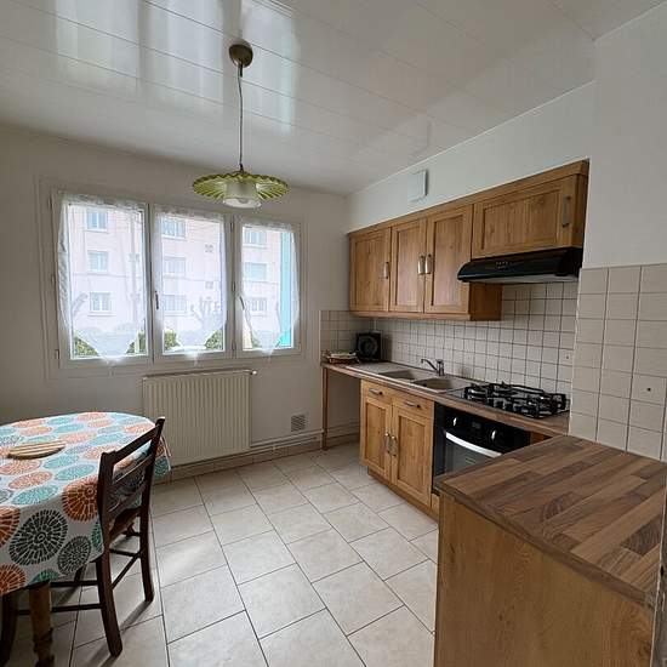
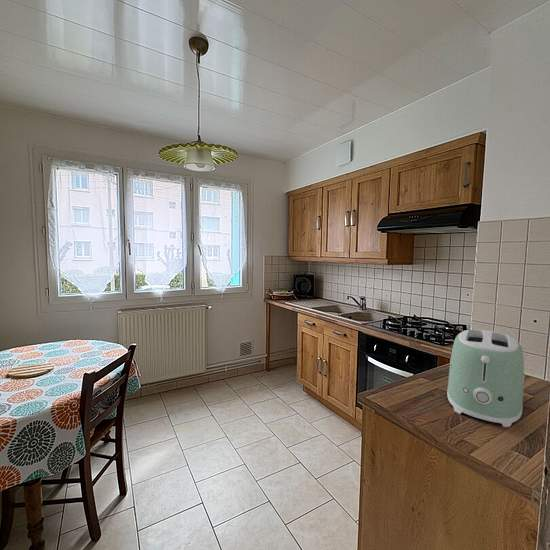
+ toaster [446,328,526,428]
